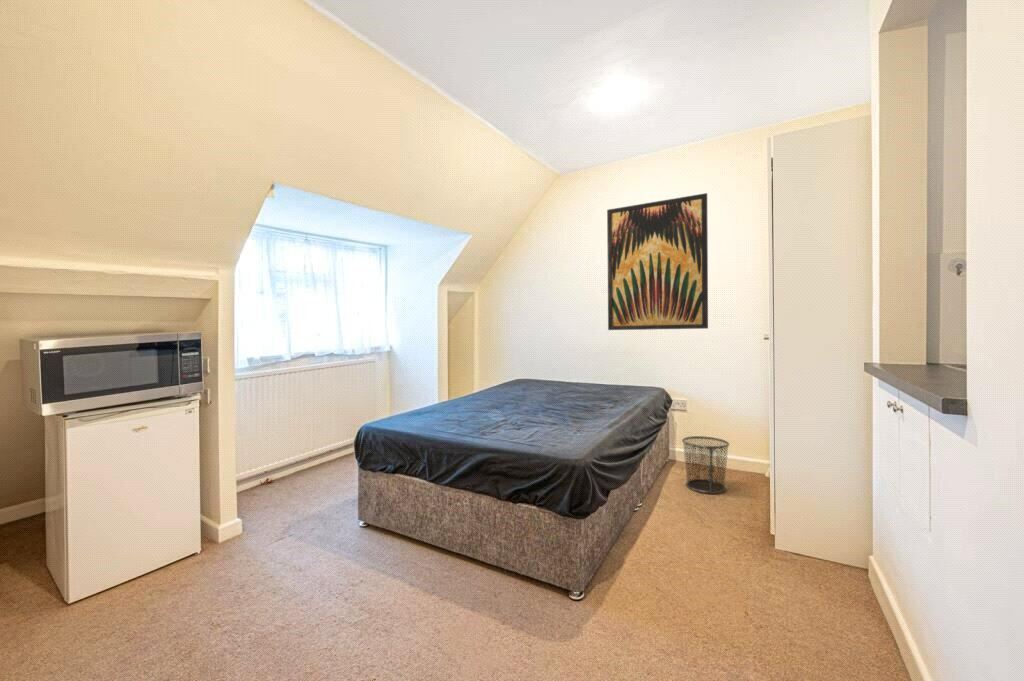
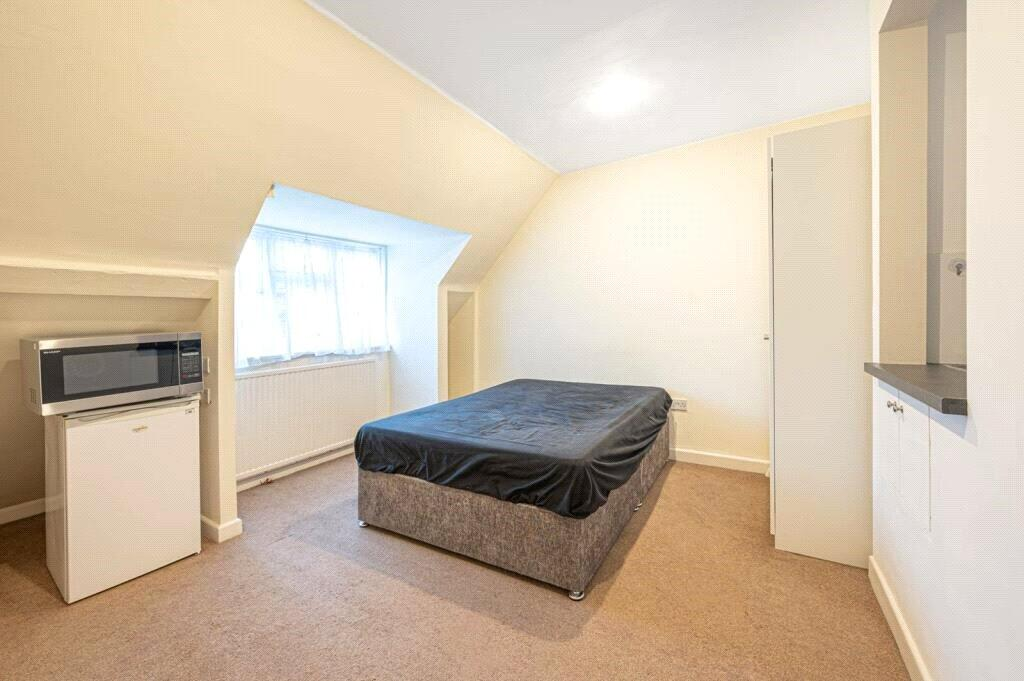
- wall art [606,192,709,331]
- waste bin [681,435,730,494]
